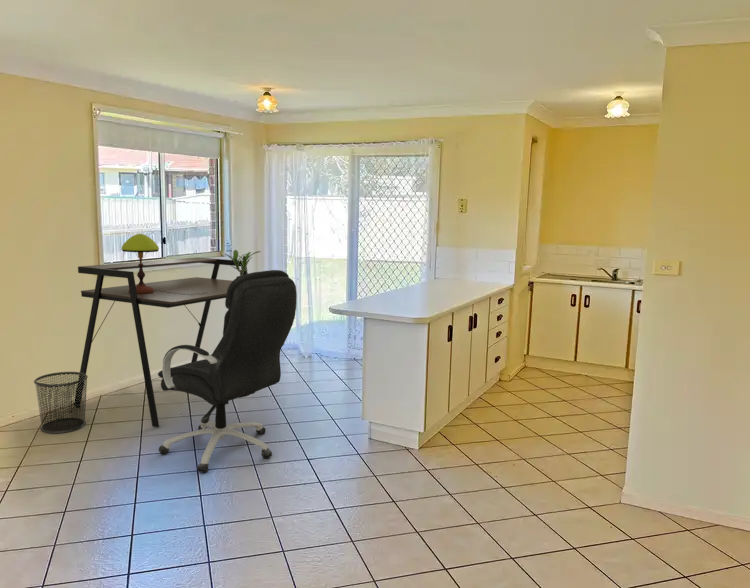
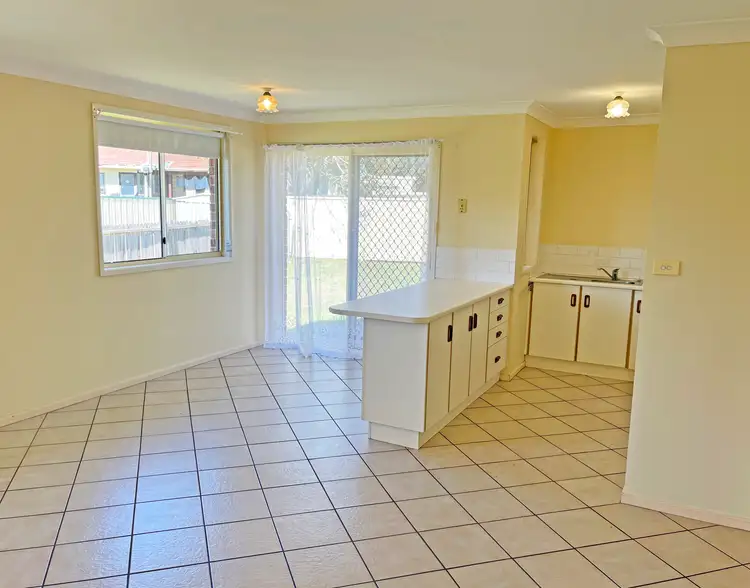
- desk [74,256,249,428]
- office chair [157,269,298,474]
- potted plant [224,249,262,278]
- waste bin [33,371,89,435]
- table lamp [121,233,204,295]
